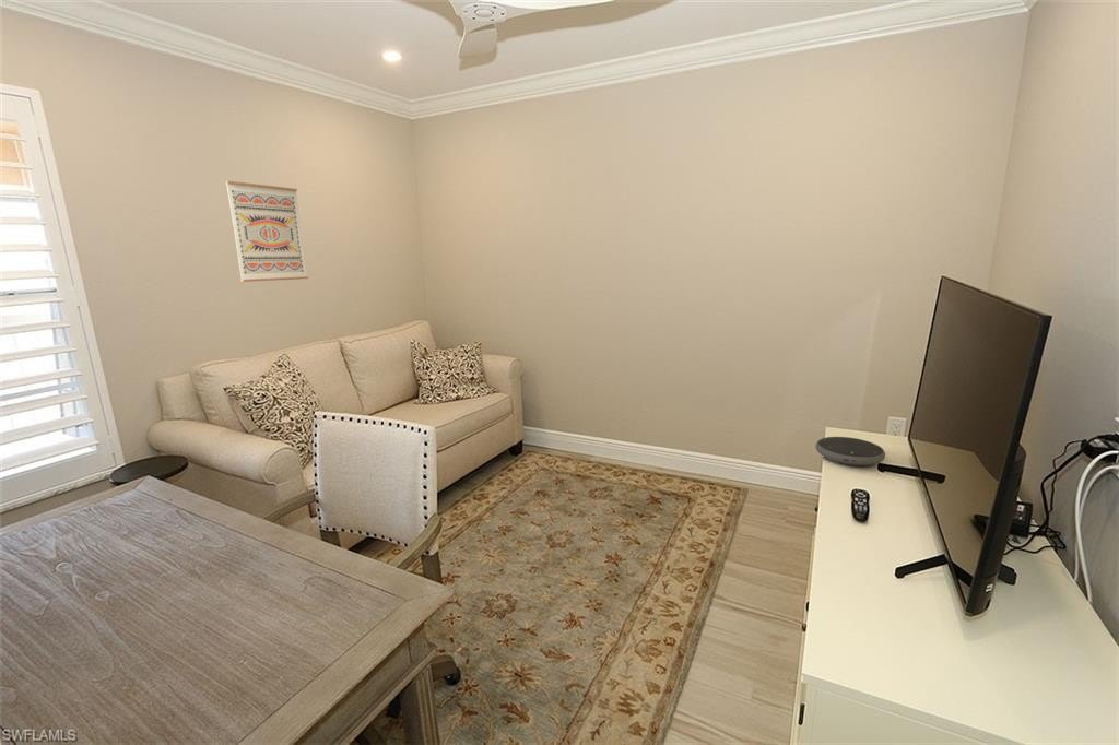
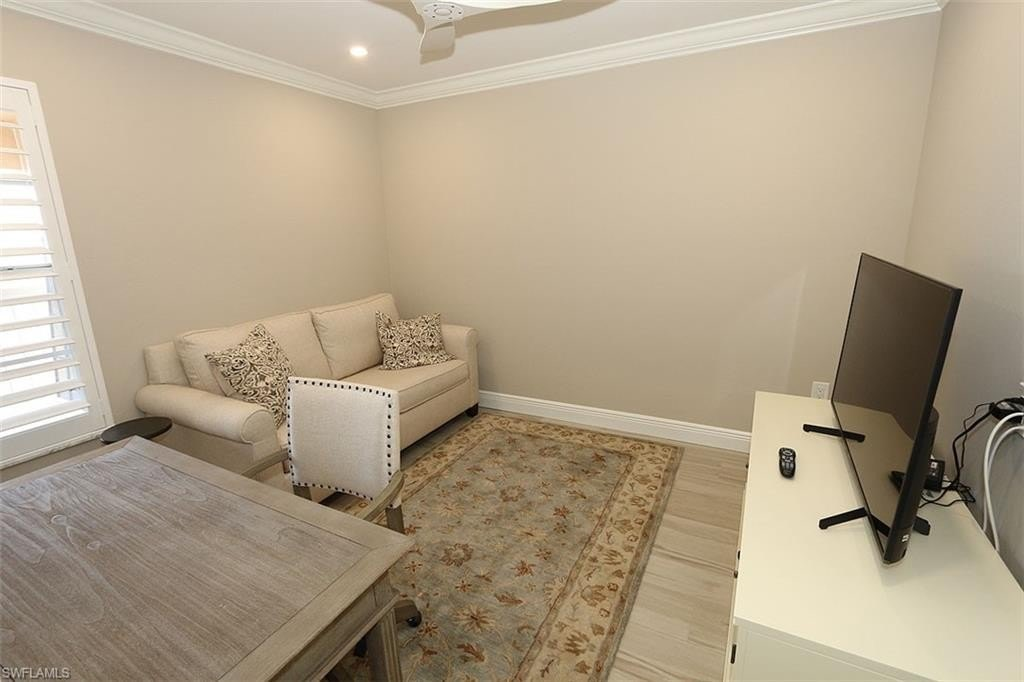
- speaker [814,436,886,466]
- wall art [224,180,309,283]
